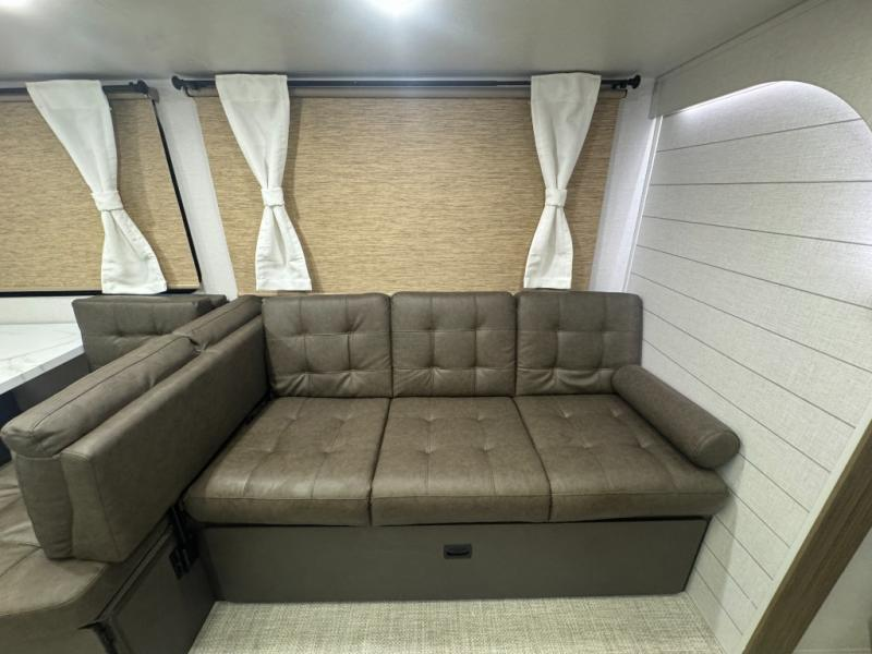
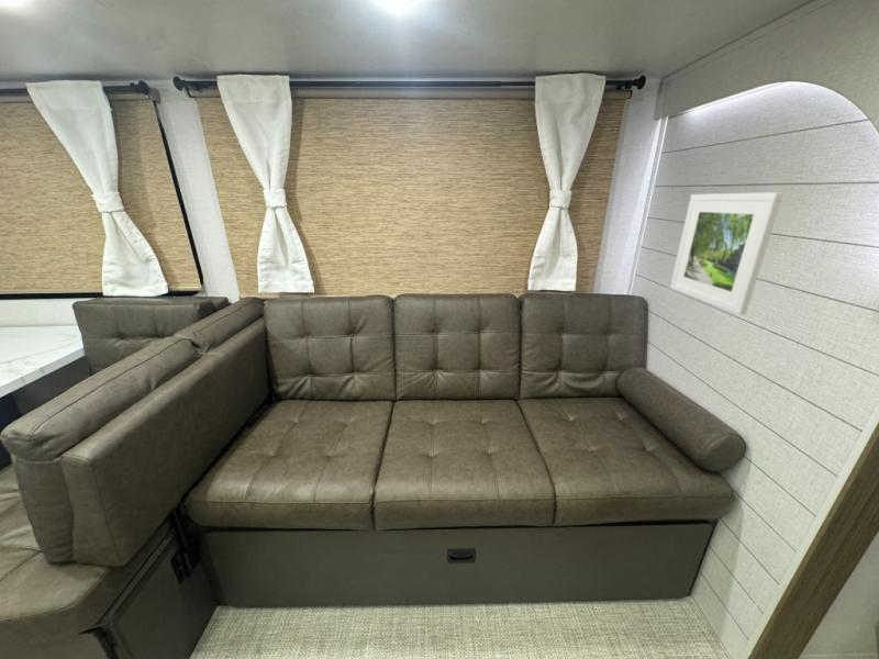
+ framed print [669,191,785,315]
